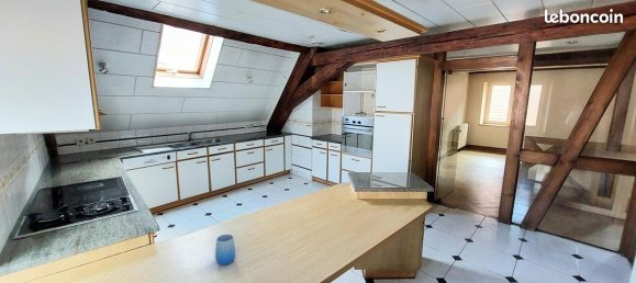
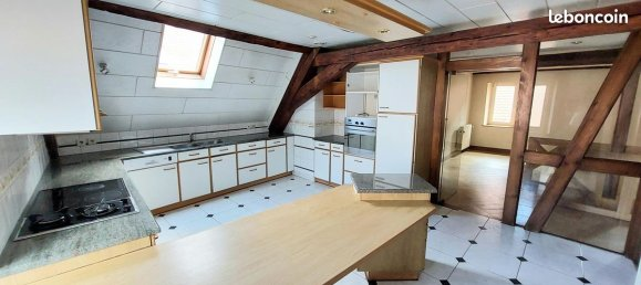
- cup [214,234,236,265]
